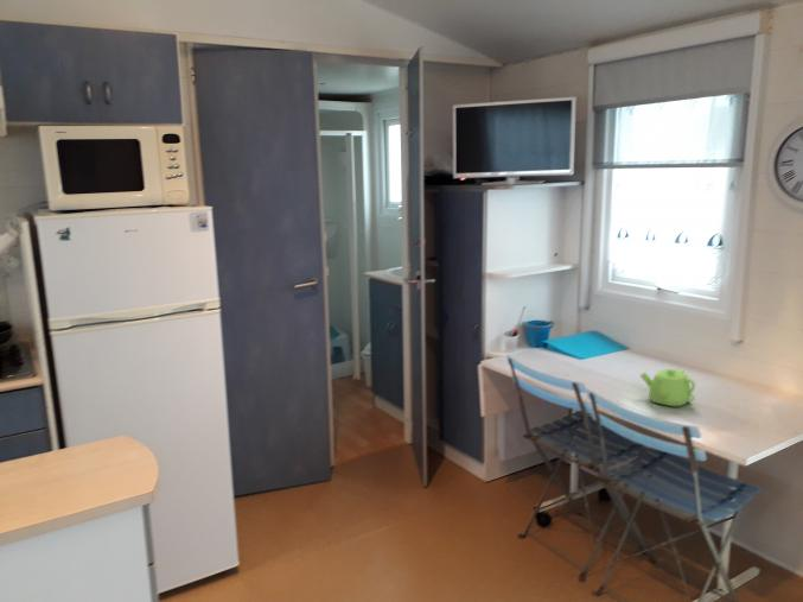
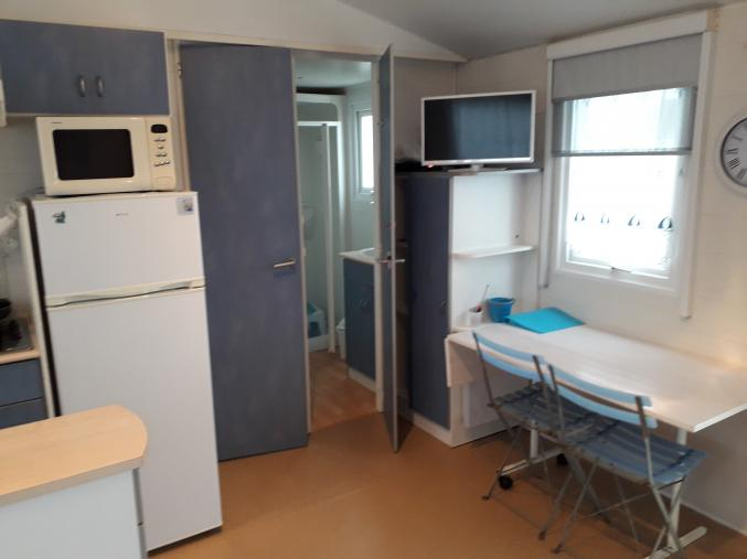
- teapot [639,368,696,407]
